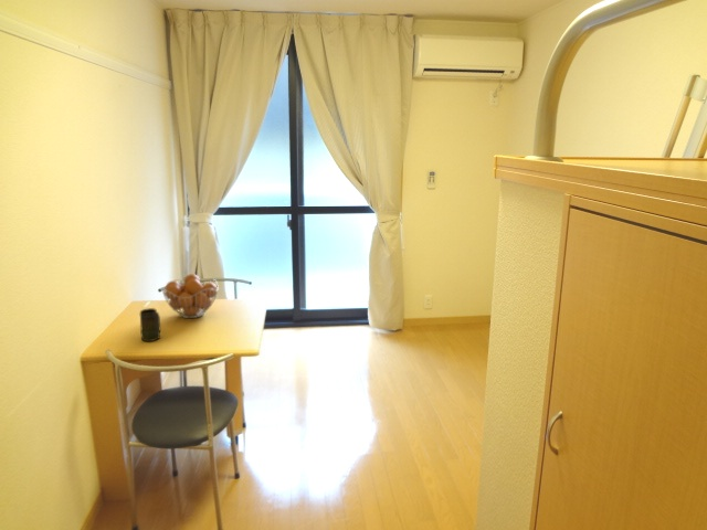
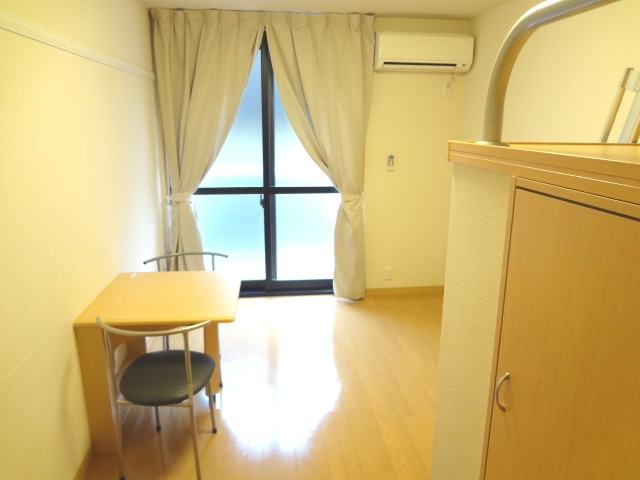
- mug [139,307,162,342]
- fruit basket [161,273,220,319]
